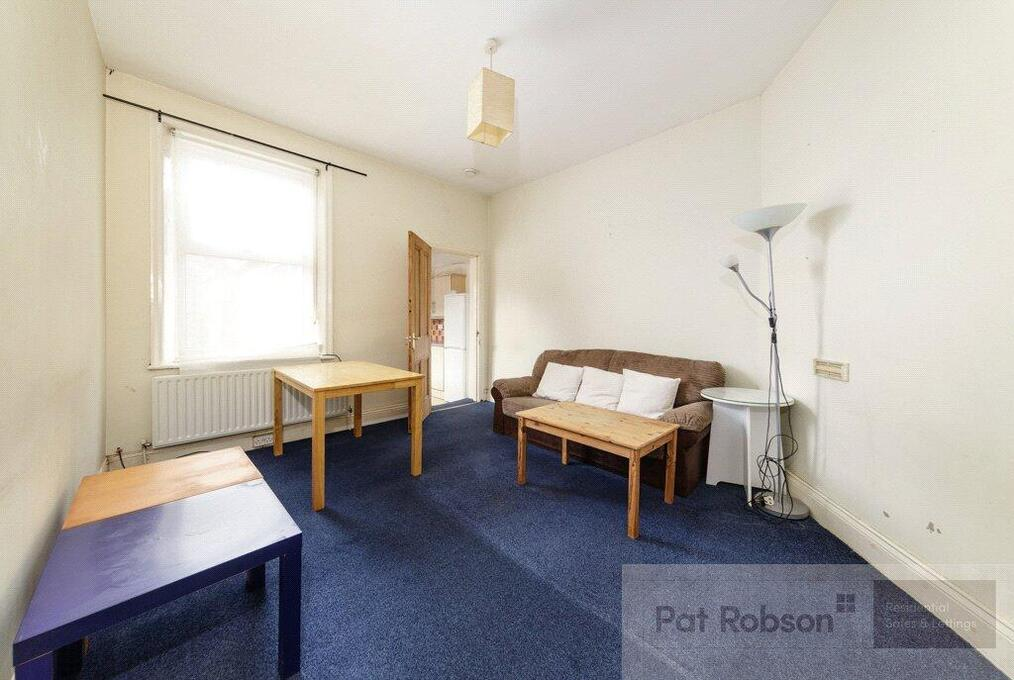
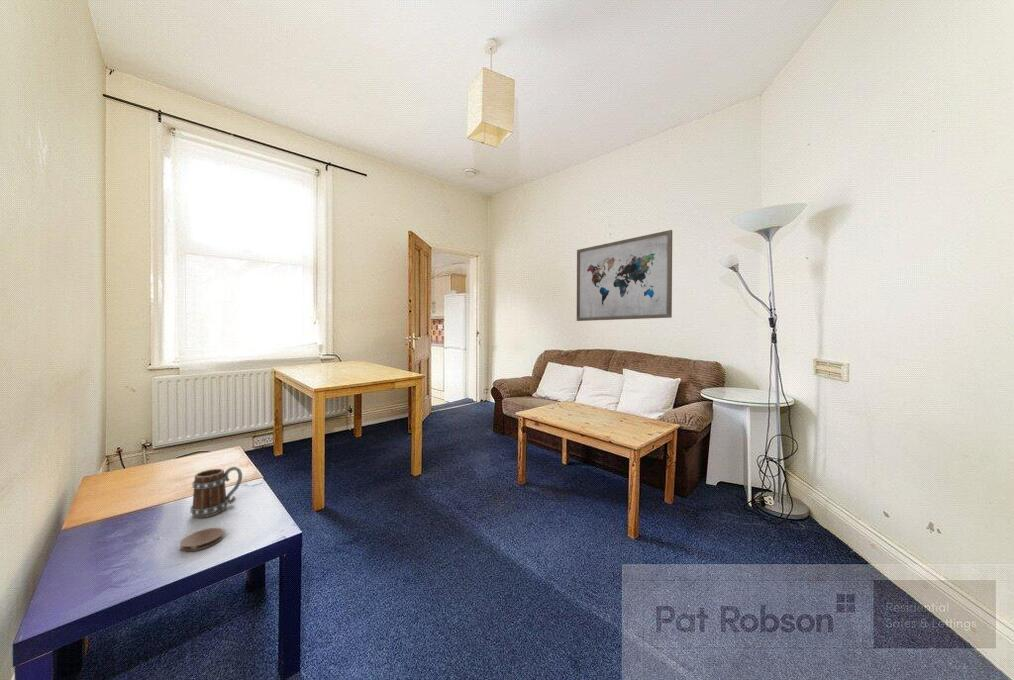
+ mug [189,466,243,518]
+ coaster [179,527,225,552]
+ wall art [576,229,673,322]
